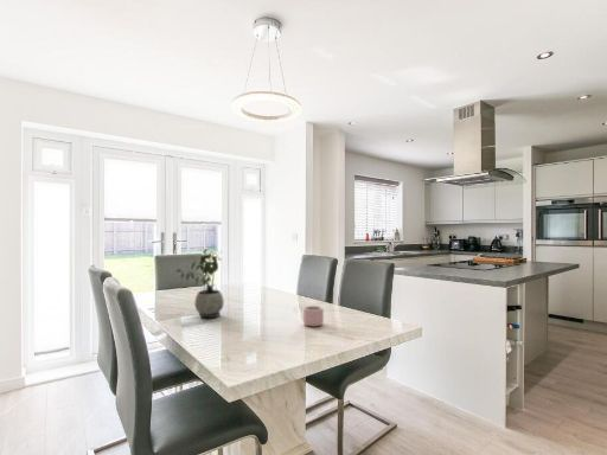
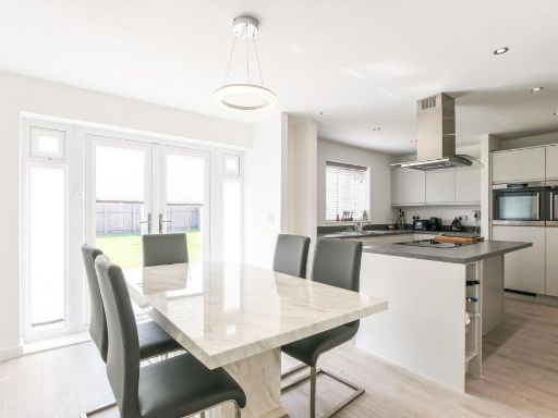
- mug [302,305,325,327]
- potted plant [175,248,225,319]
